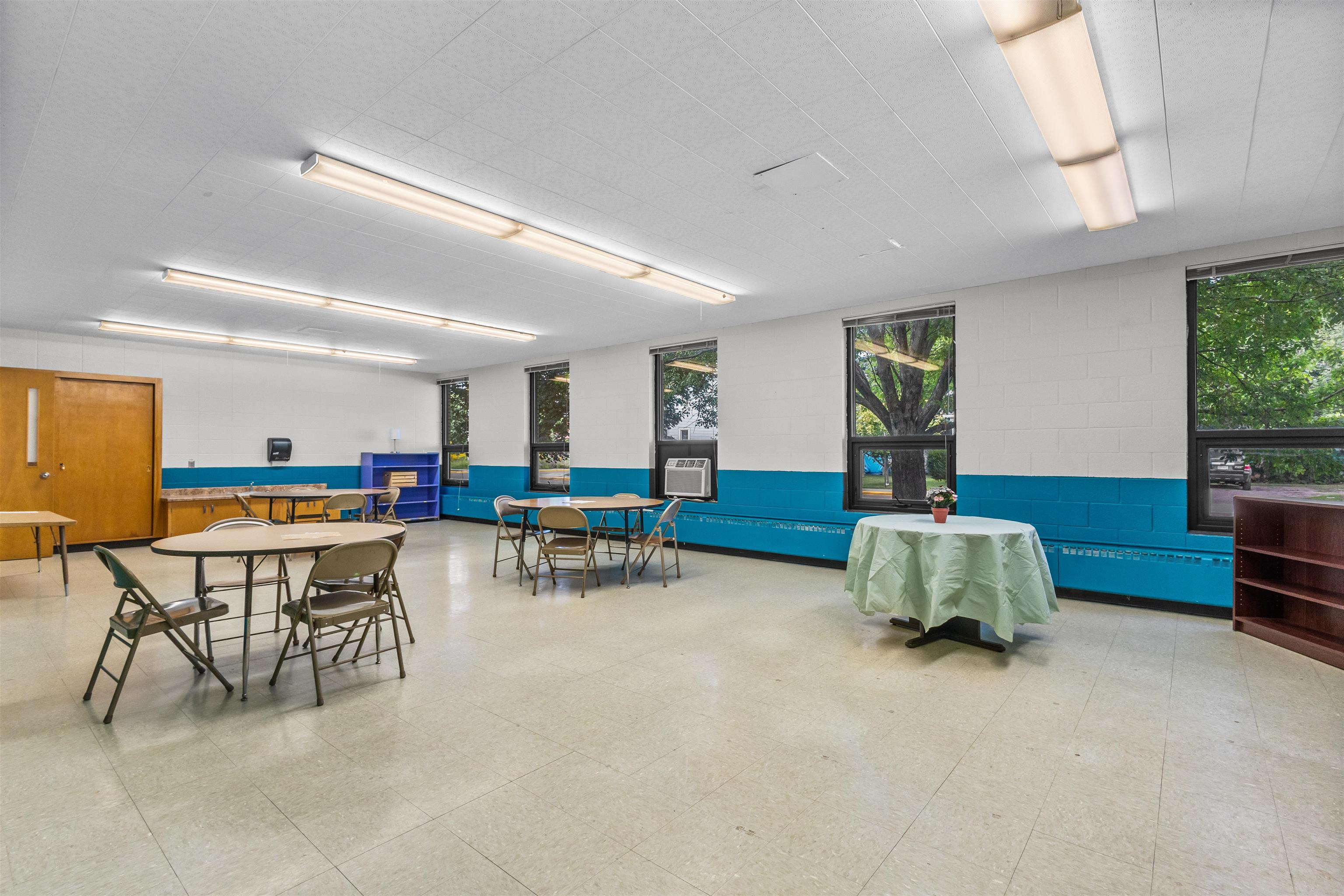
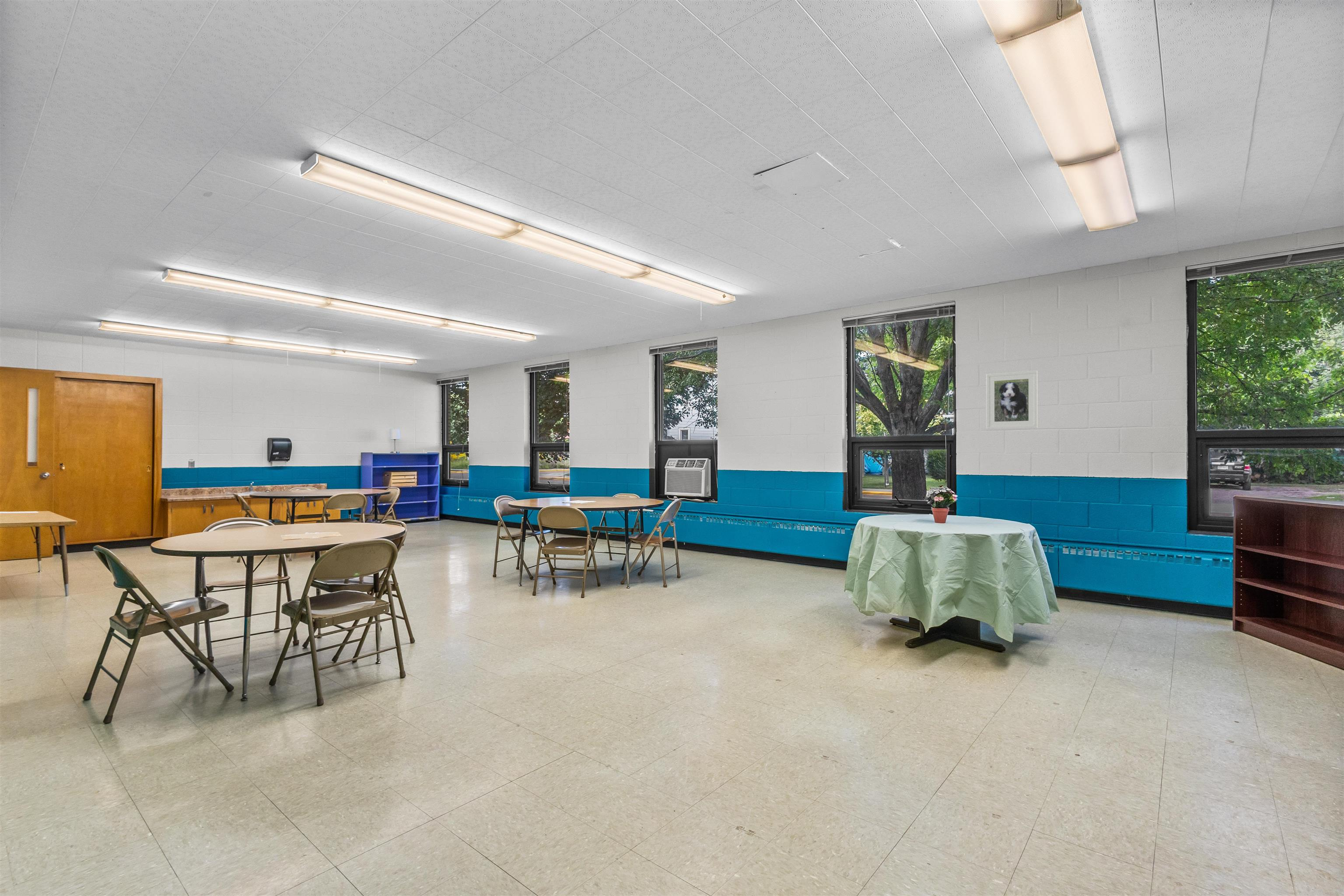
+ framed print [986,370,1038,430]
